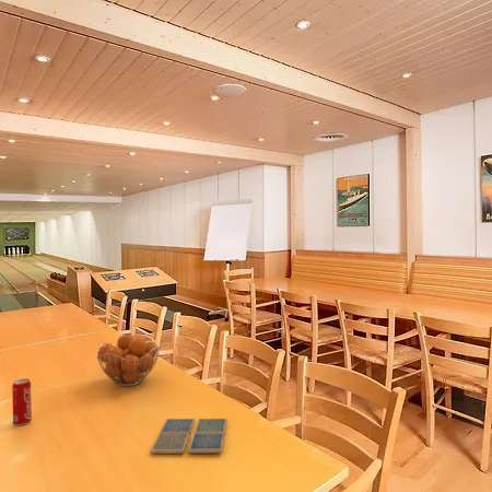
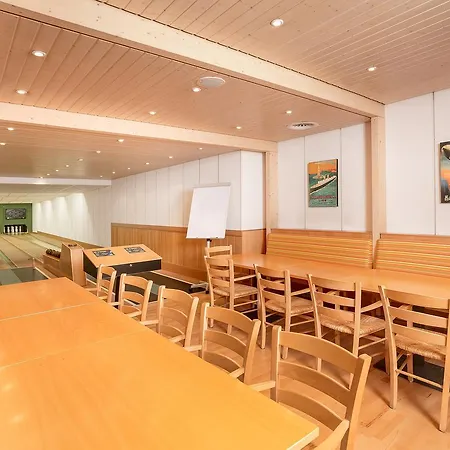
- beverage can [11,378,33,426]
- drink coaster [150,418,229,455]
- fruit basket [96,333,161,387]
